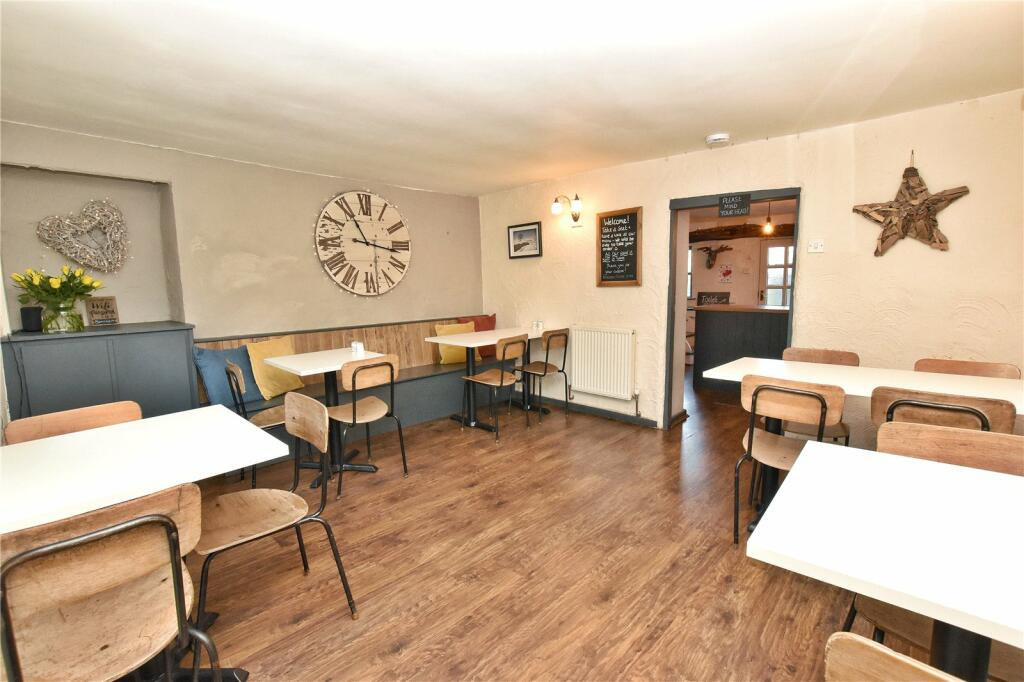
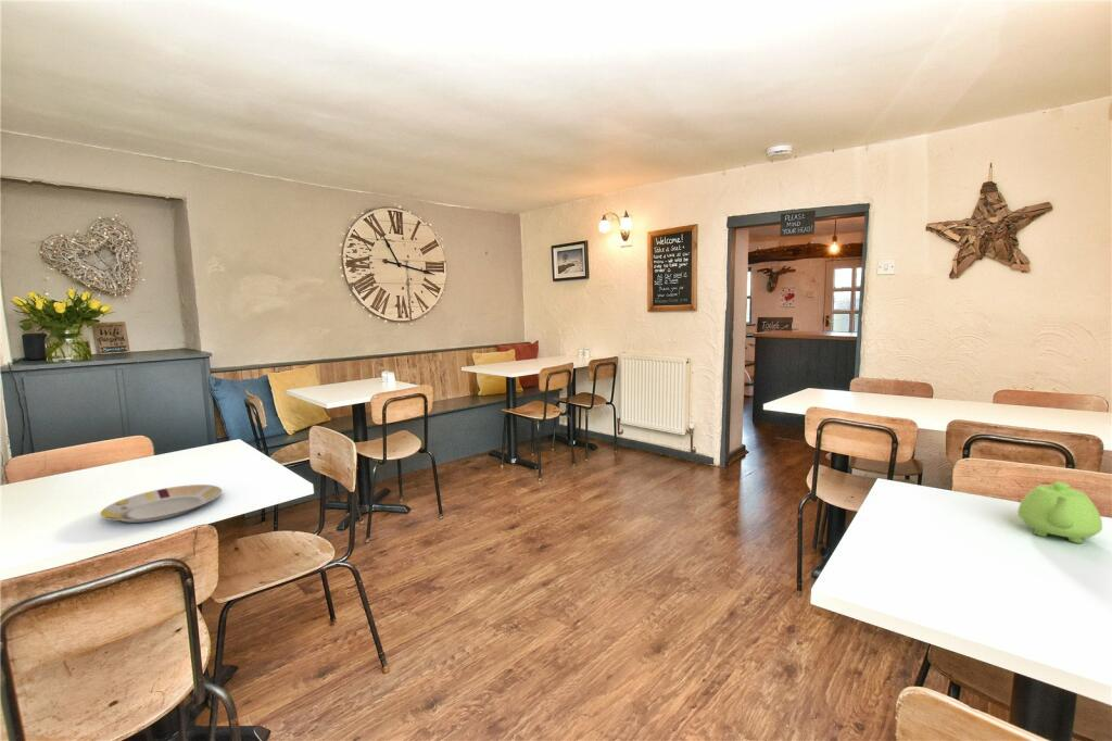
+ plate [99,483,223,524]
+ teapot [1016,481,1103,544]
